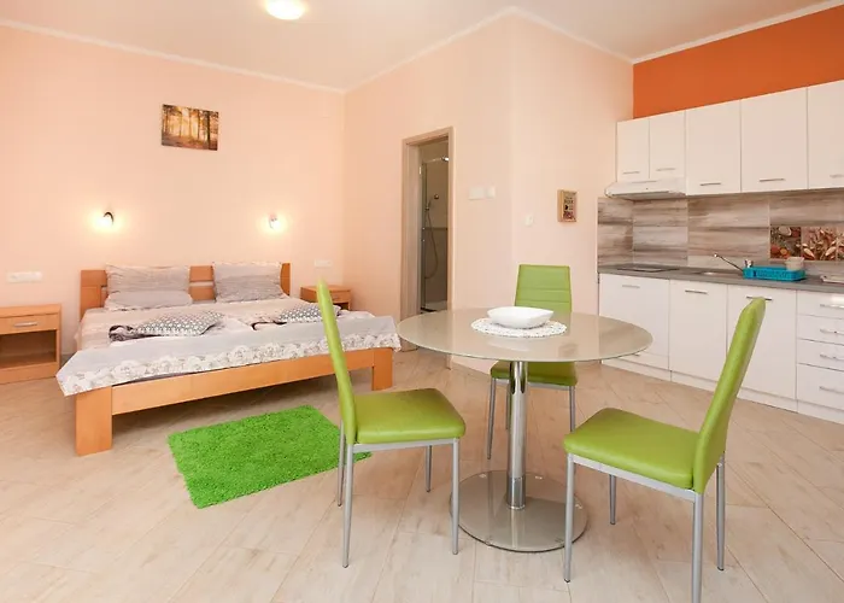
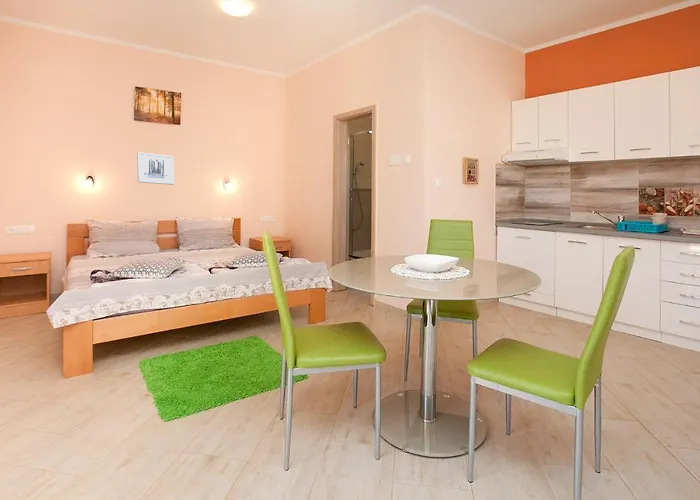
+ wall art [137,151,175,186]
